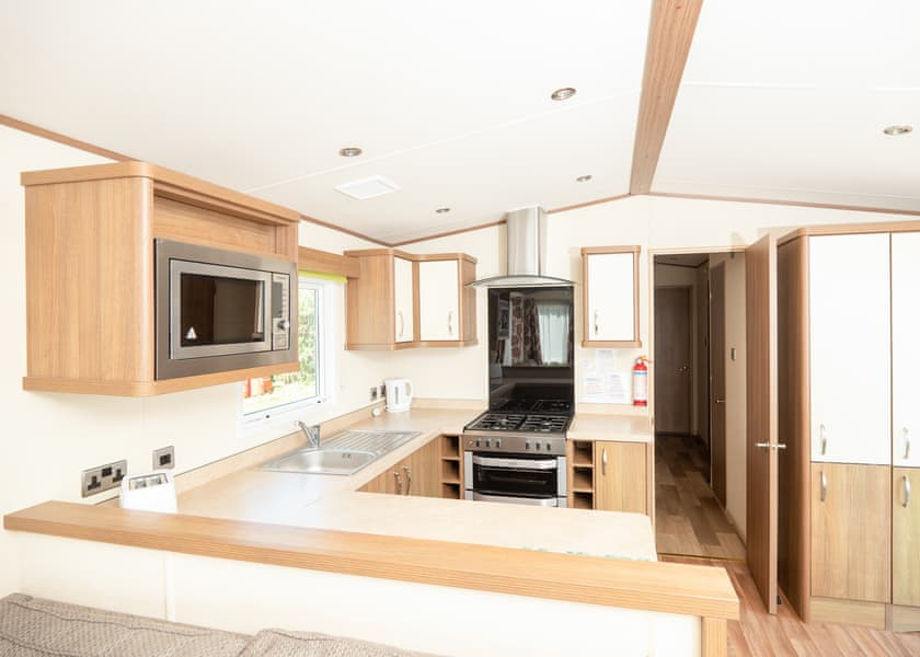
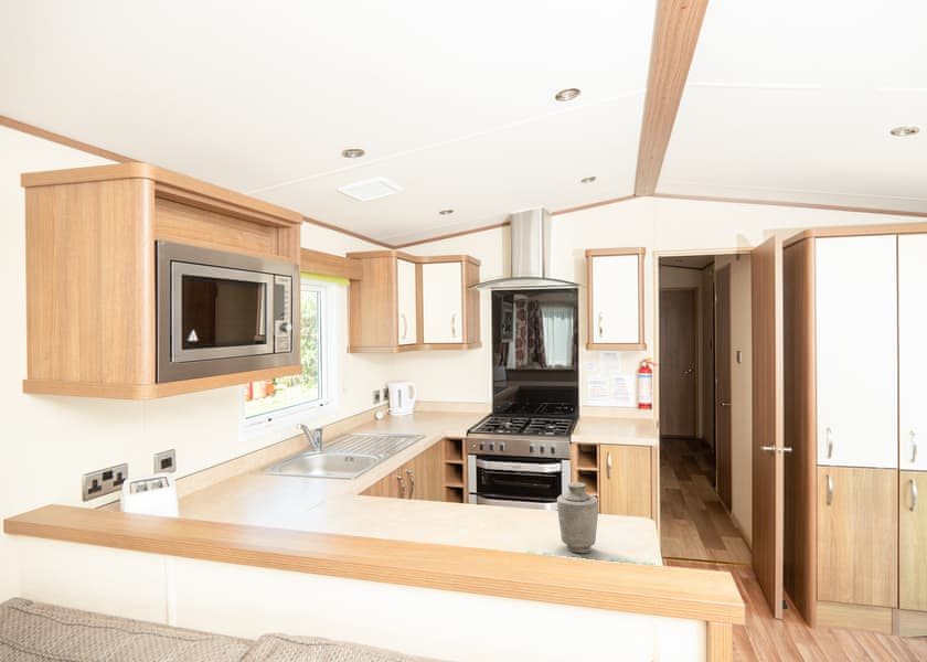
+ vase [556,481,599,554]
